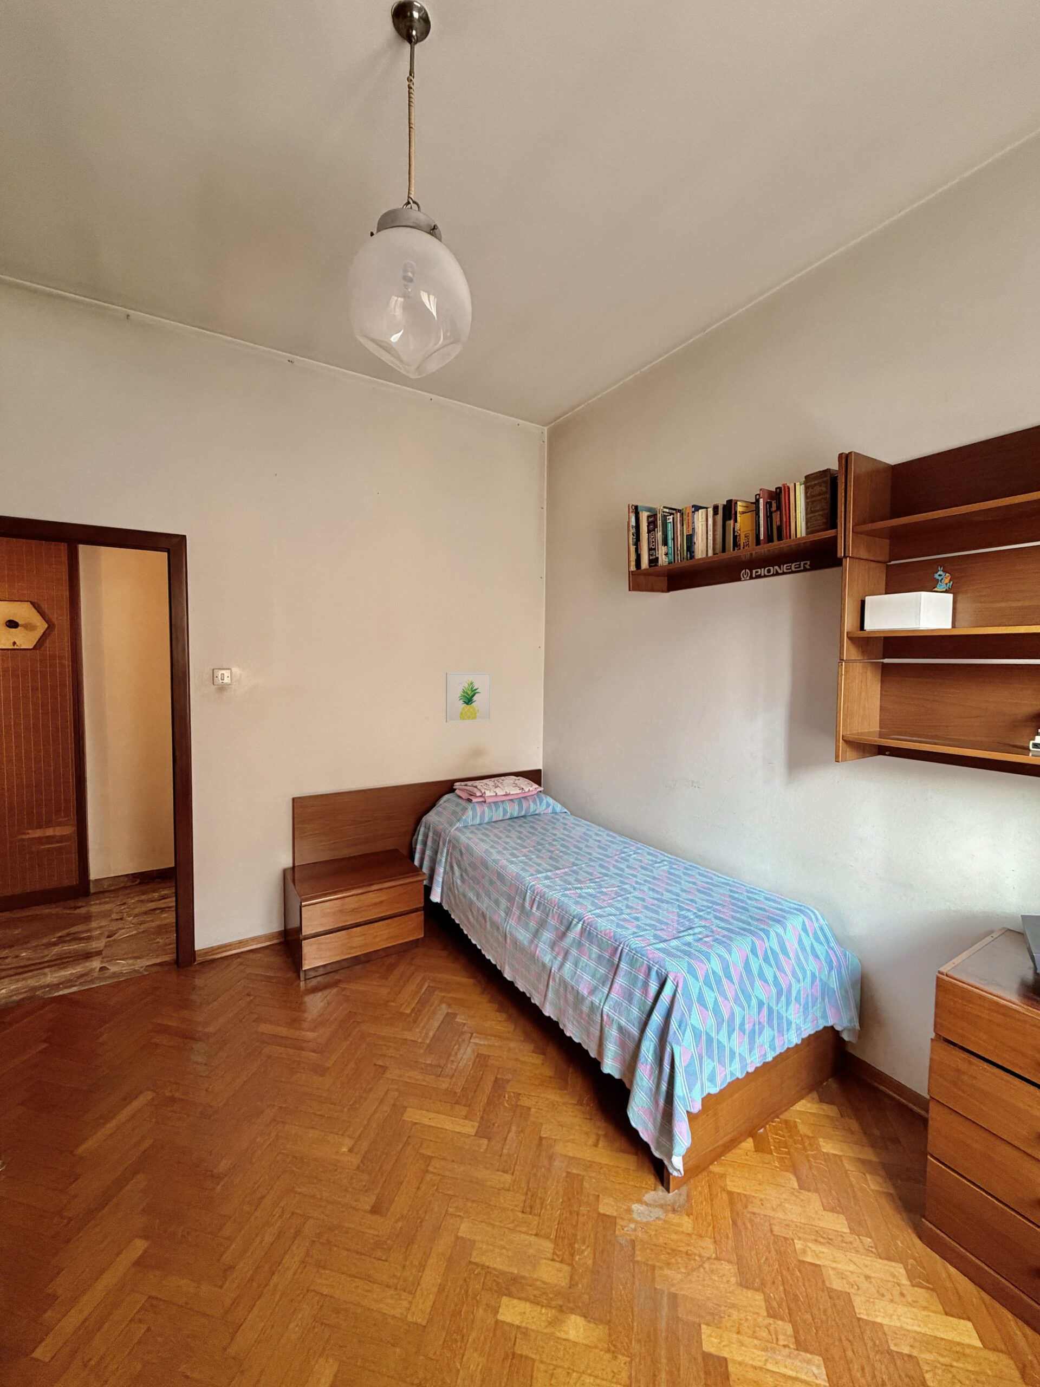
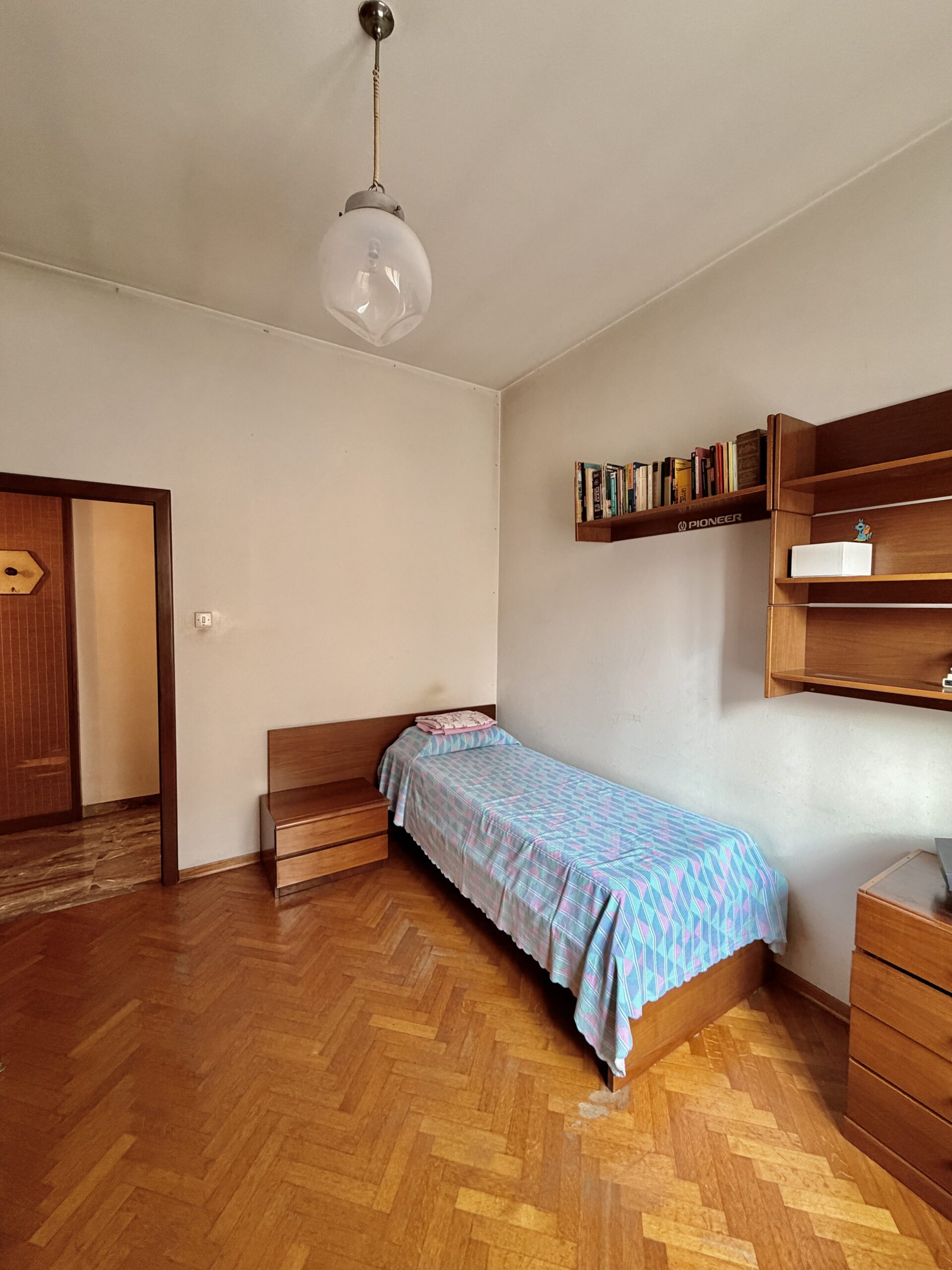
- wall art [446,672,492,723]
